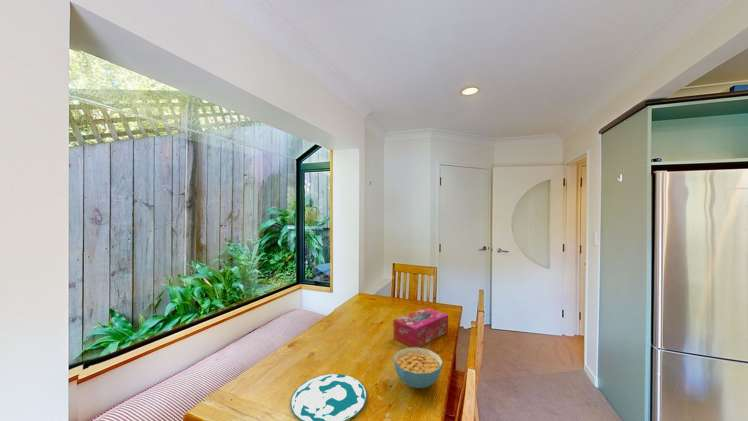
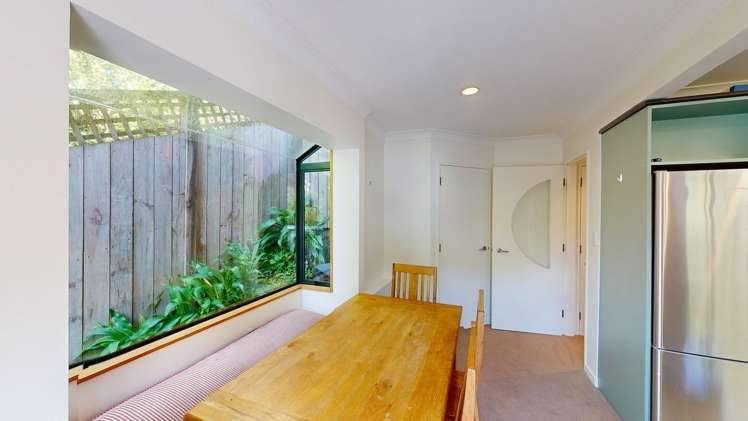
- cereal bowl [392,347,444,389]
- plate [289,373,368,421]
- tissue box [393,307,449,348]
